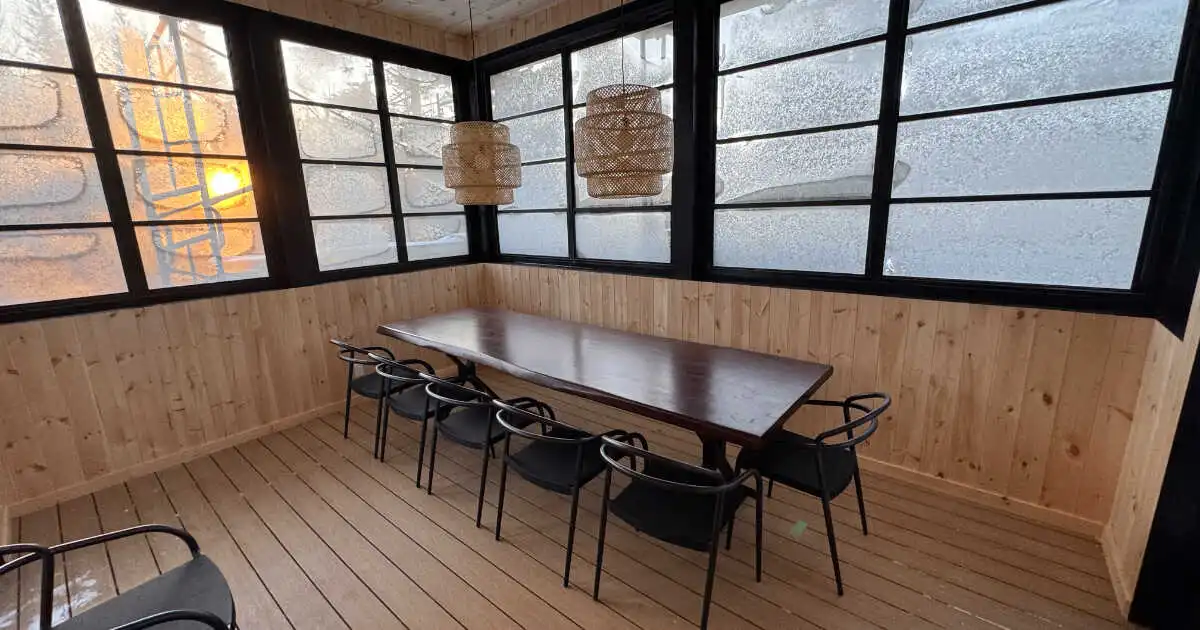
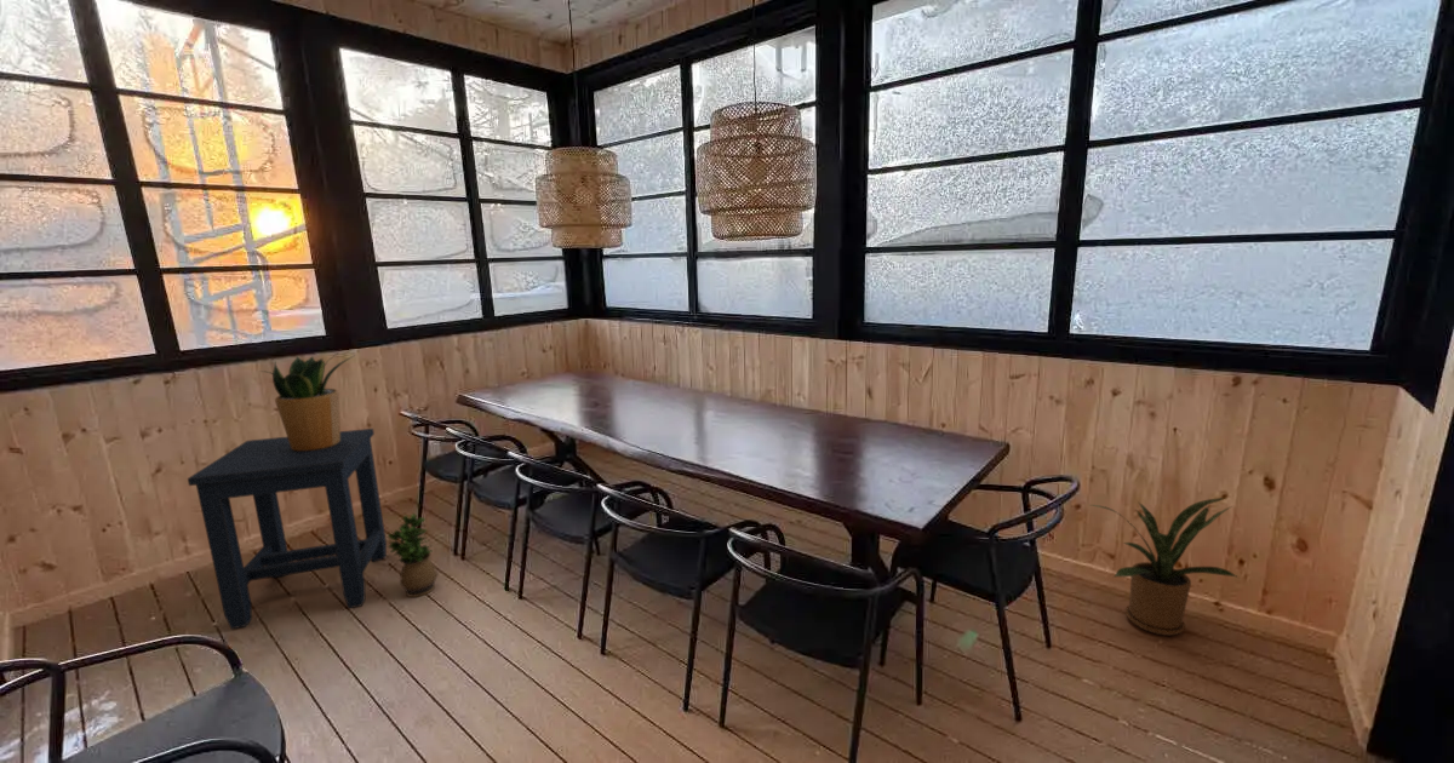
+ house plant [1090,497,1240,637]
+ potted plant [387,512,439,598]
+ potted plant [258,351,355,452]
+ side table [187,428,388,630]
